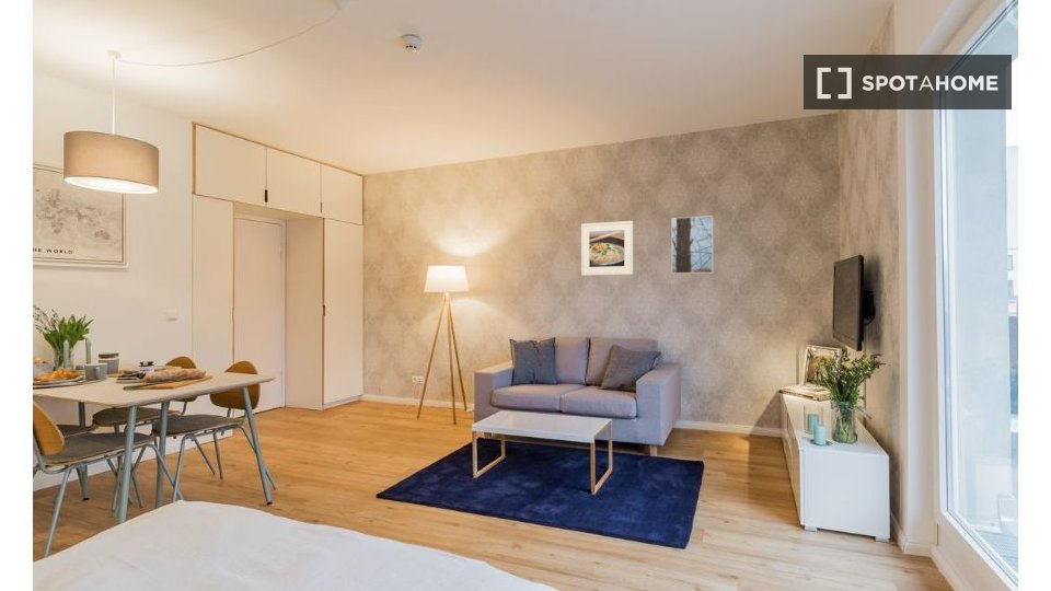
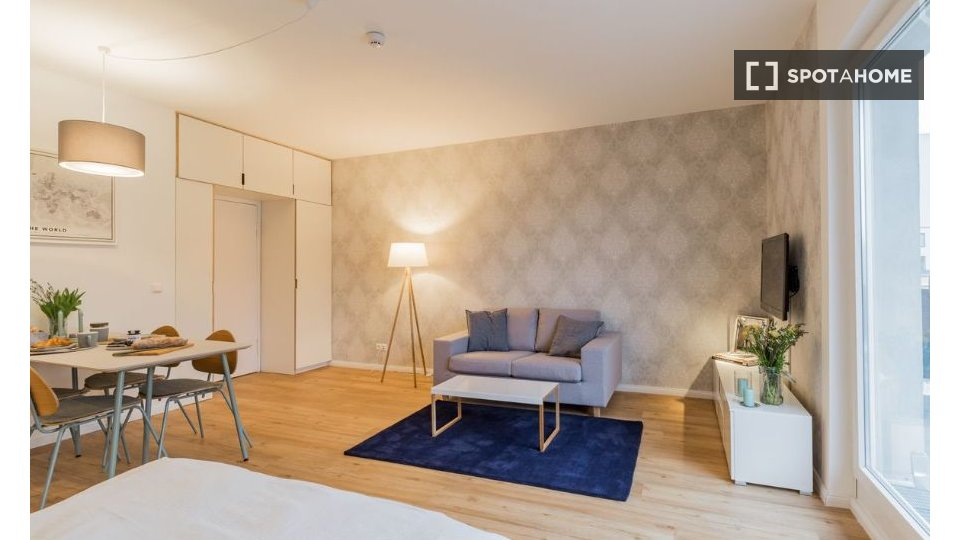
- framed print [580,220,634,277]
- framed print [671,215,714,275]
